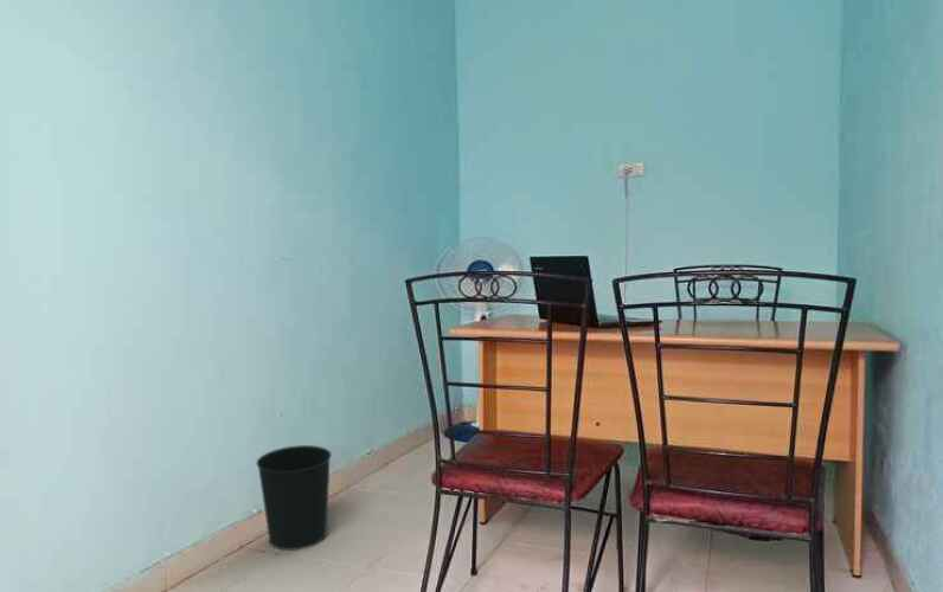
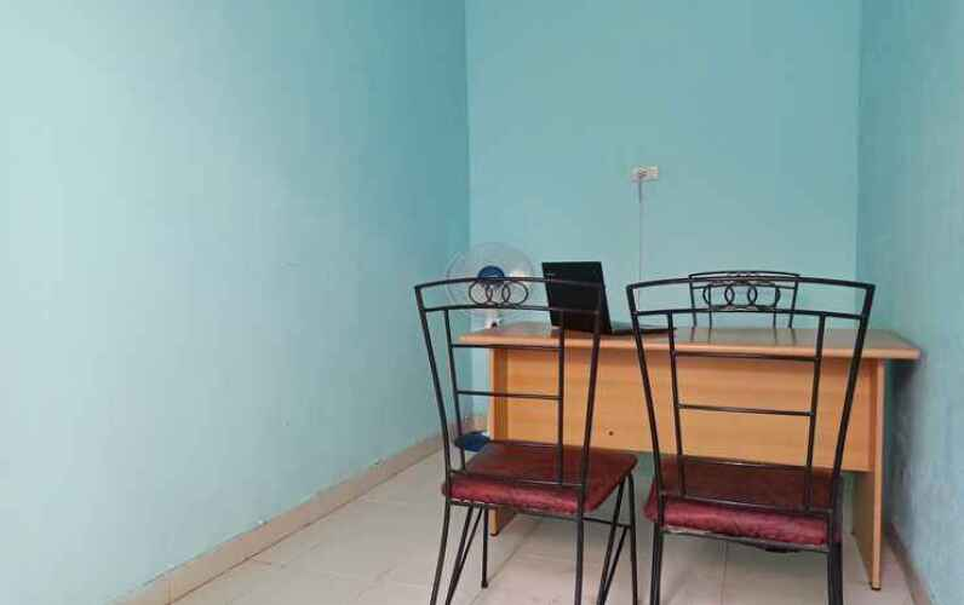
- wastebasket [255,444,333,552]
